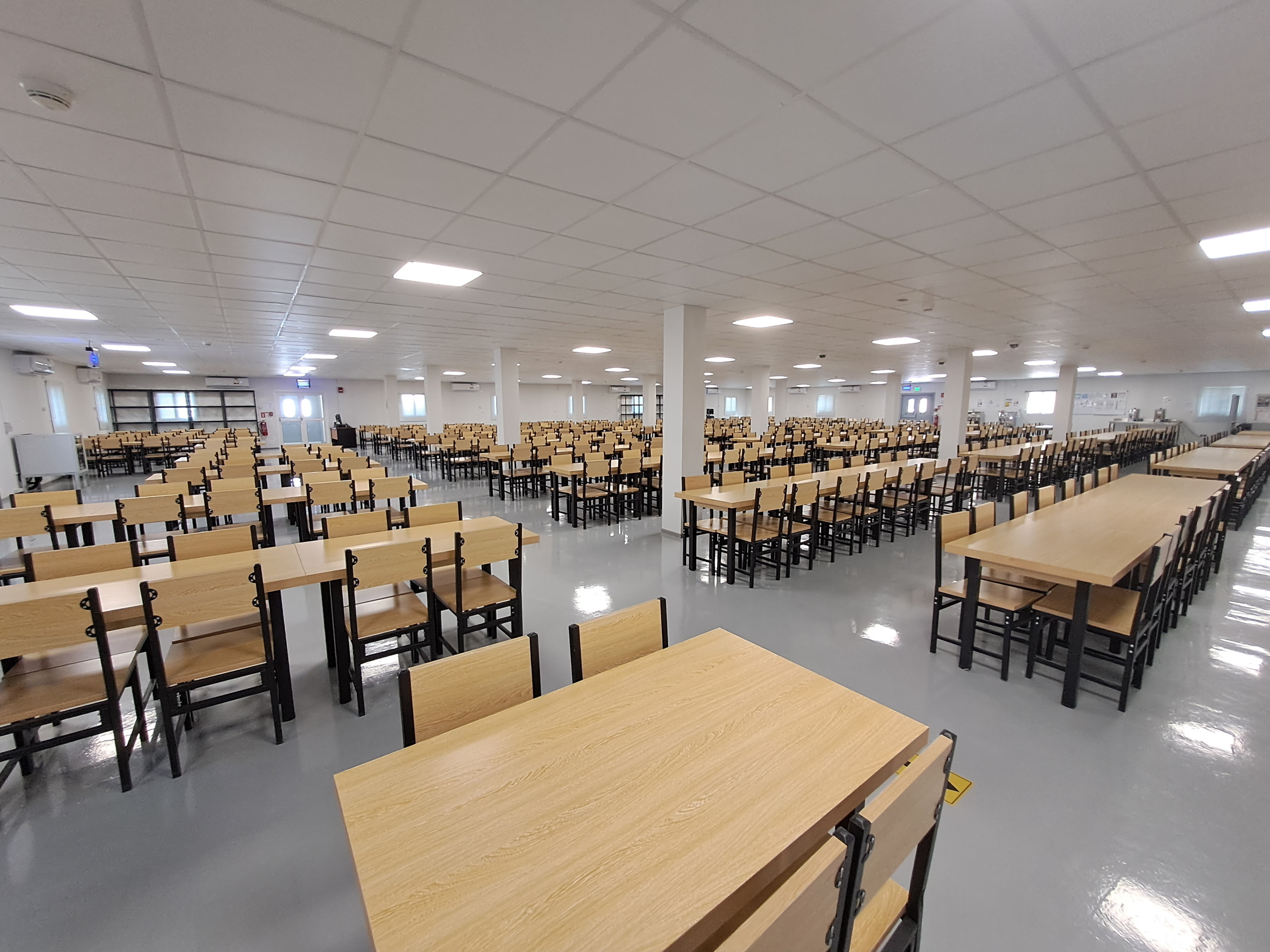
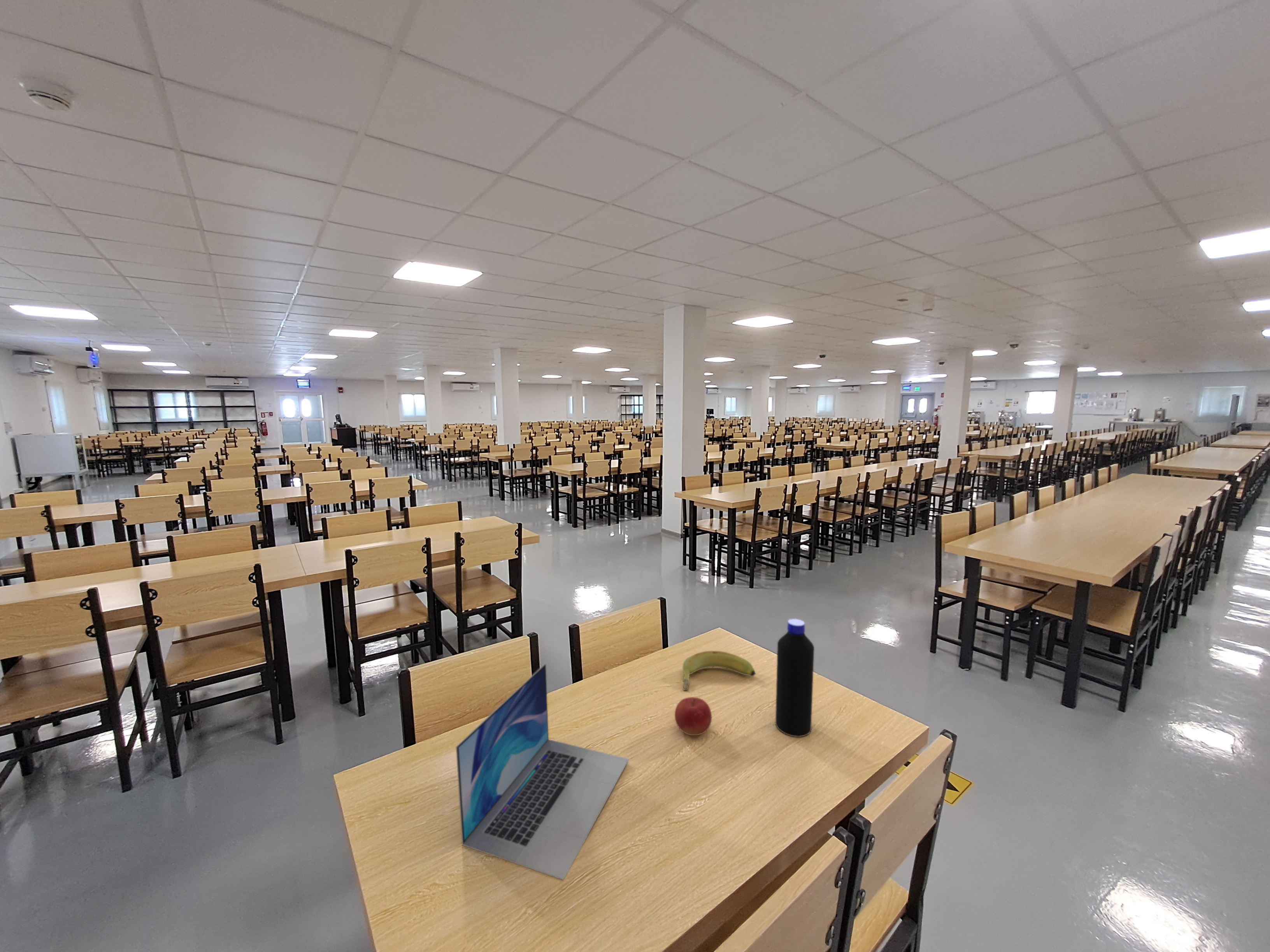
+ laptop [455,663,629,880]
+ banana [682,651,756,691]
+ fruit [674,696,712,736]
+ bottle [775,618,815,737]
